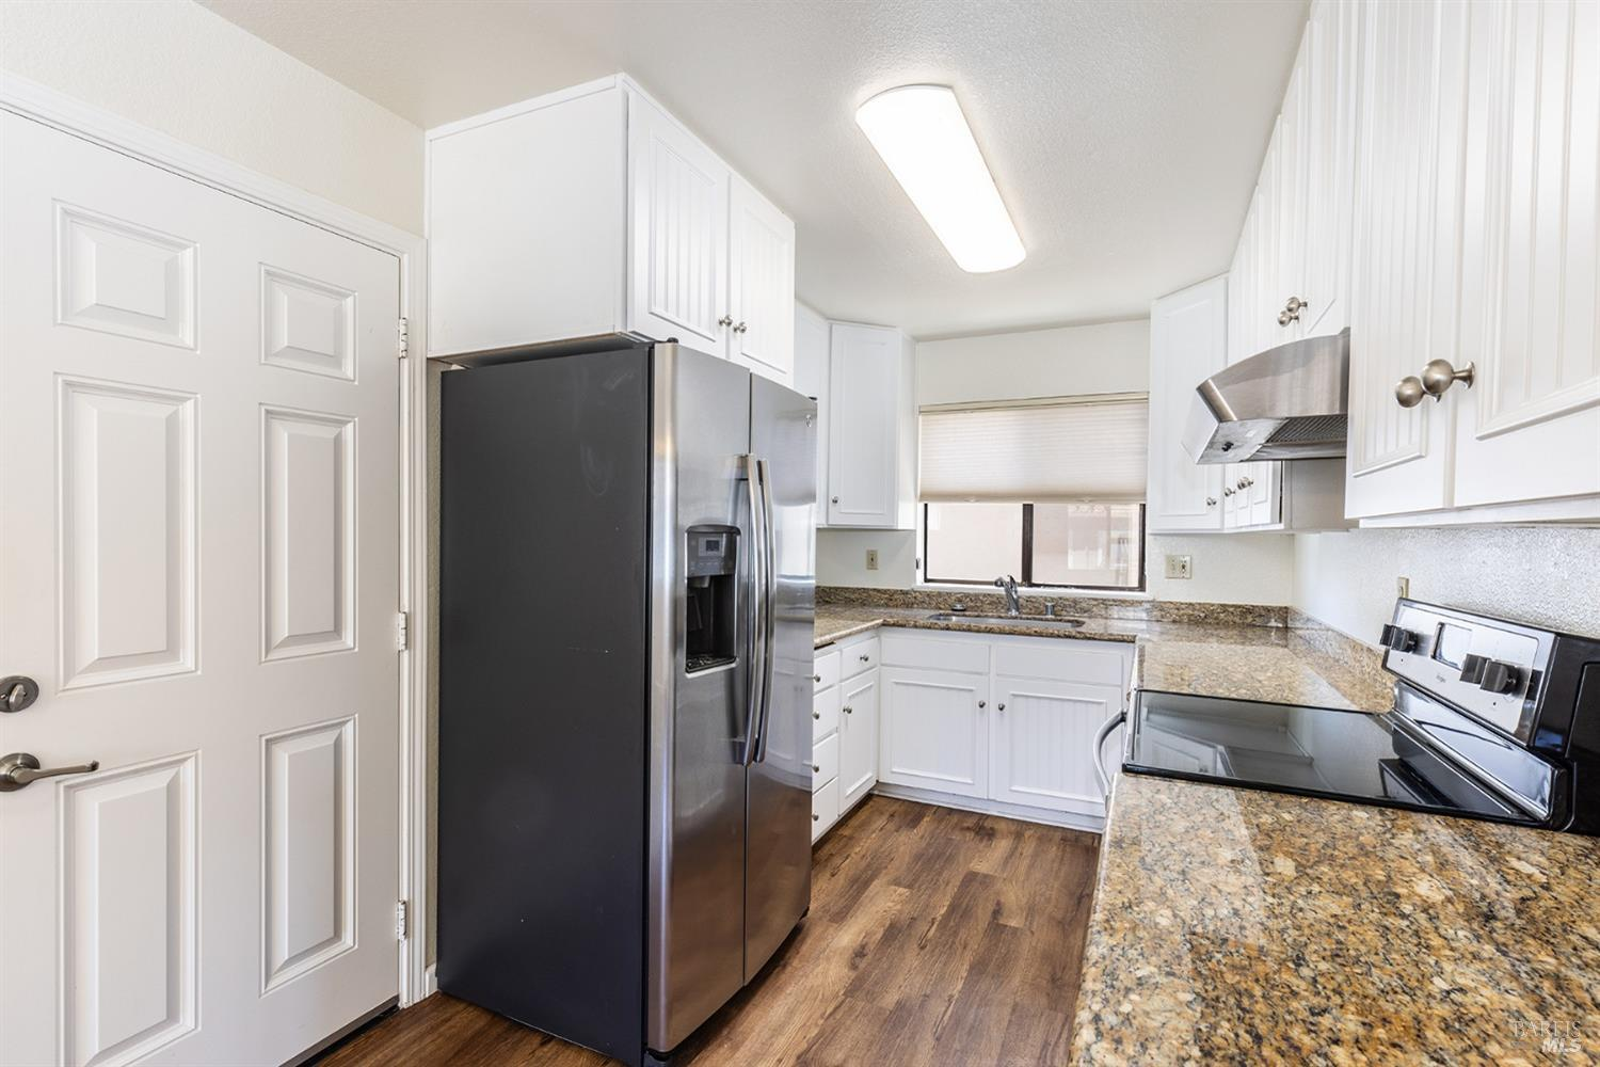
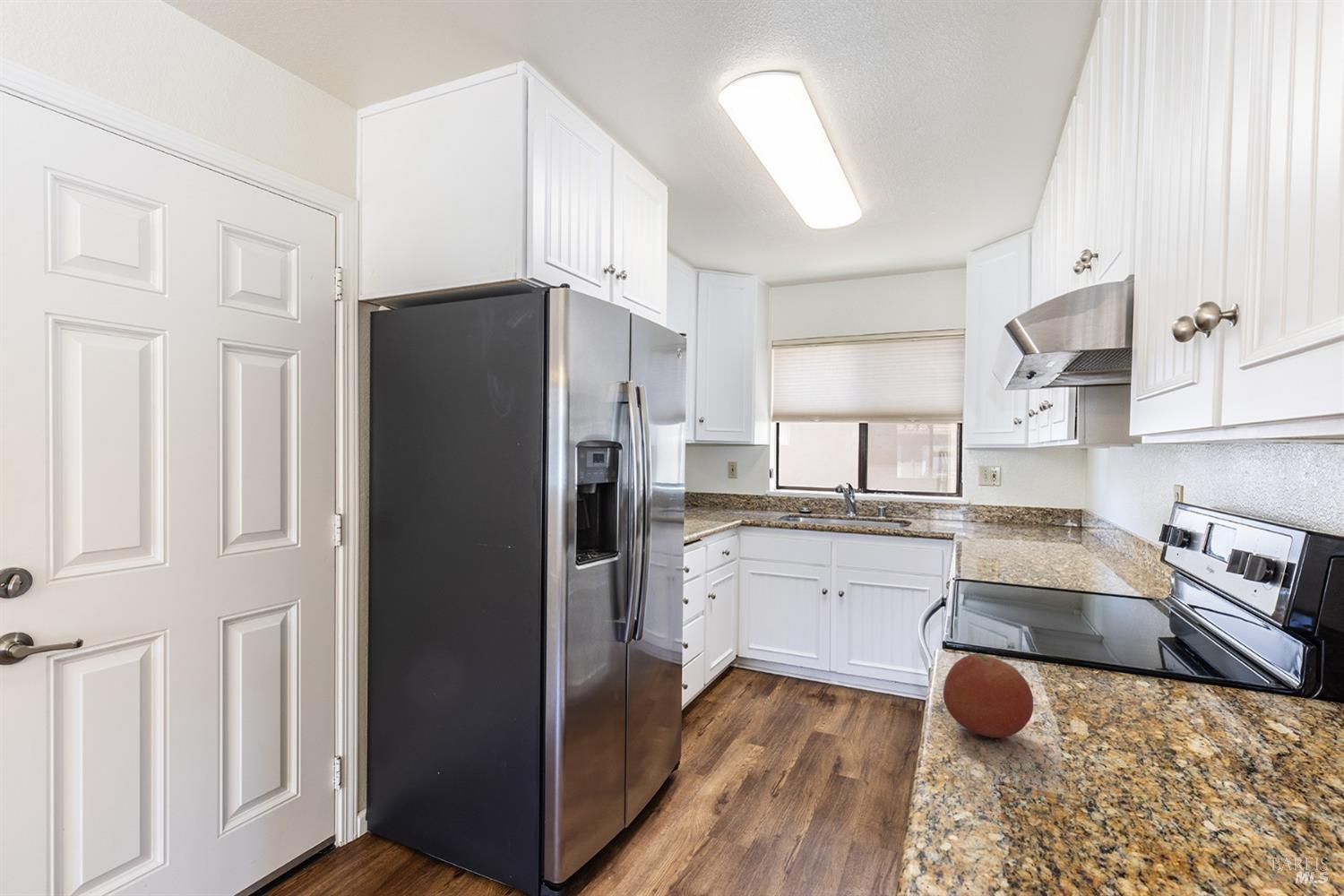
+ fruit [943,653,1034,738]
